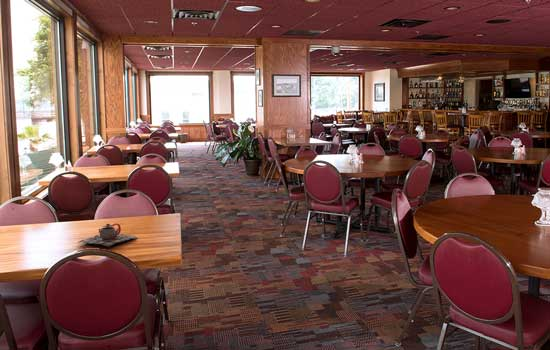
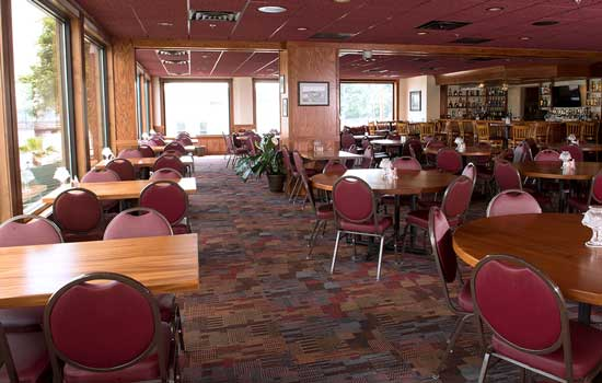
- teapot [77,222,138,248]
